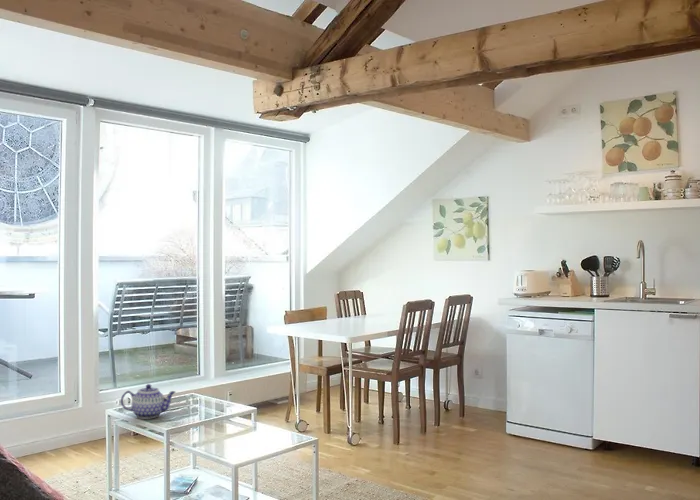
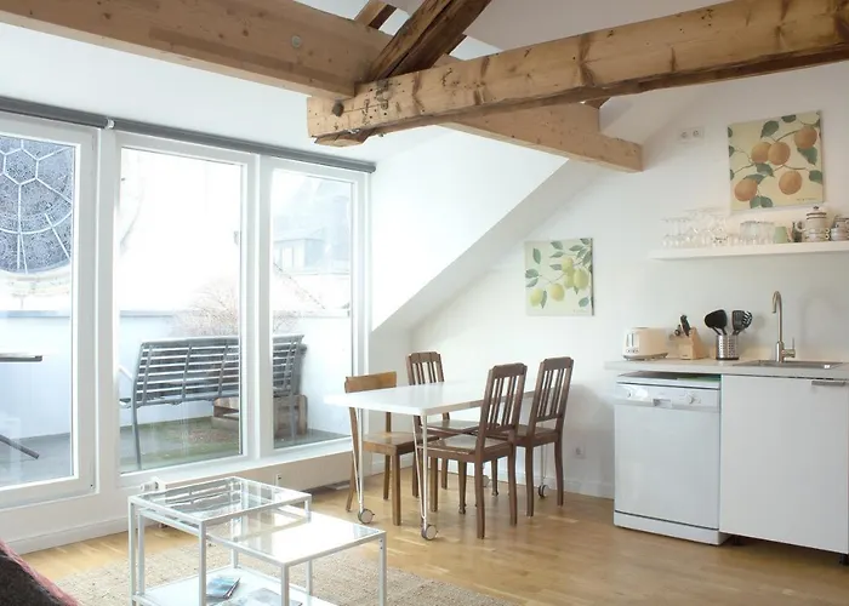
- teapot [120,383,177,420]
